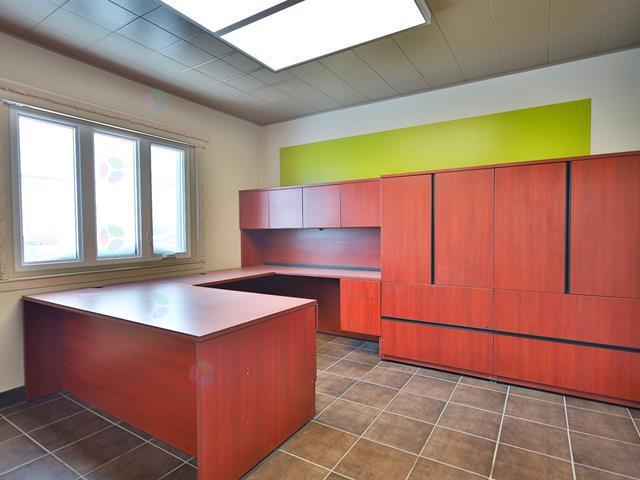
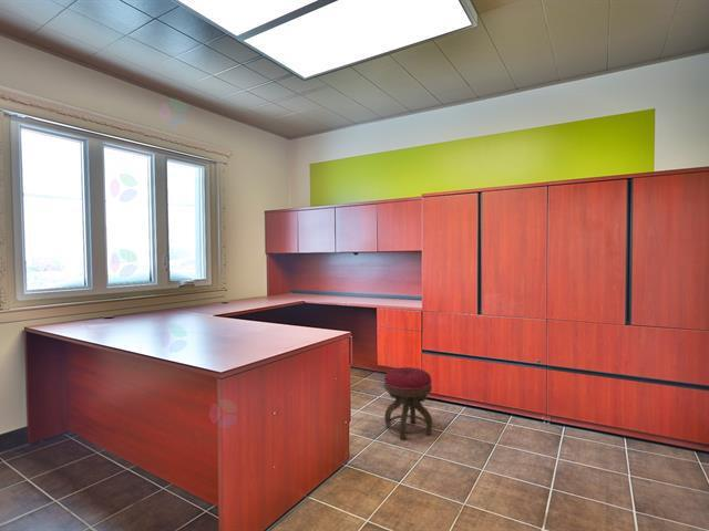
+ stool [383,366,433,441]
